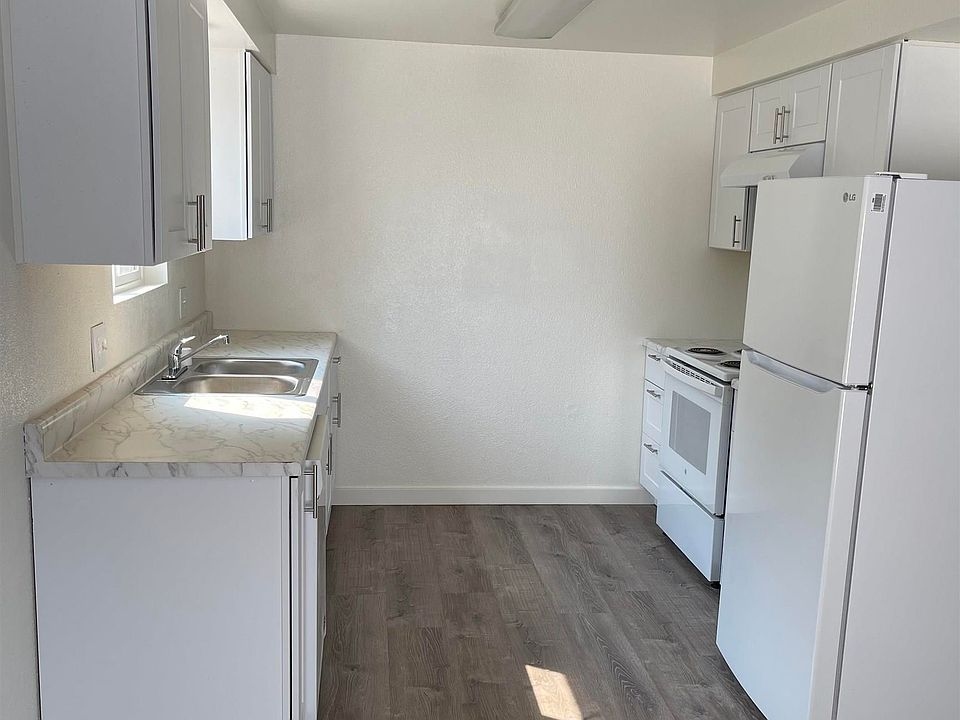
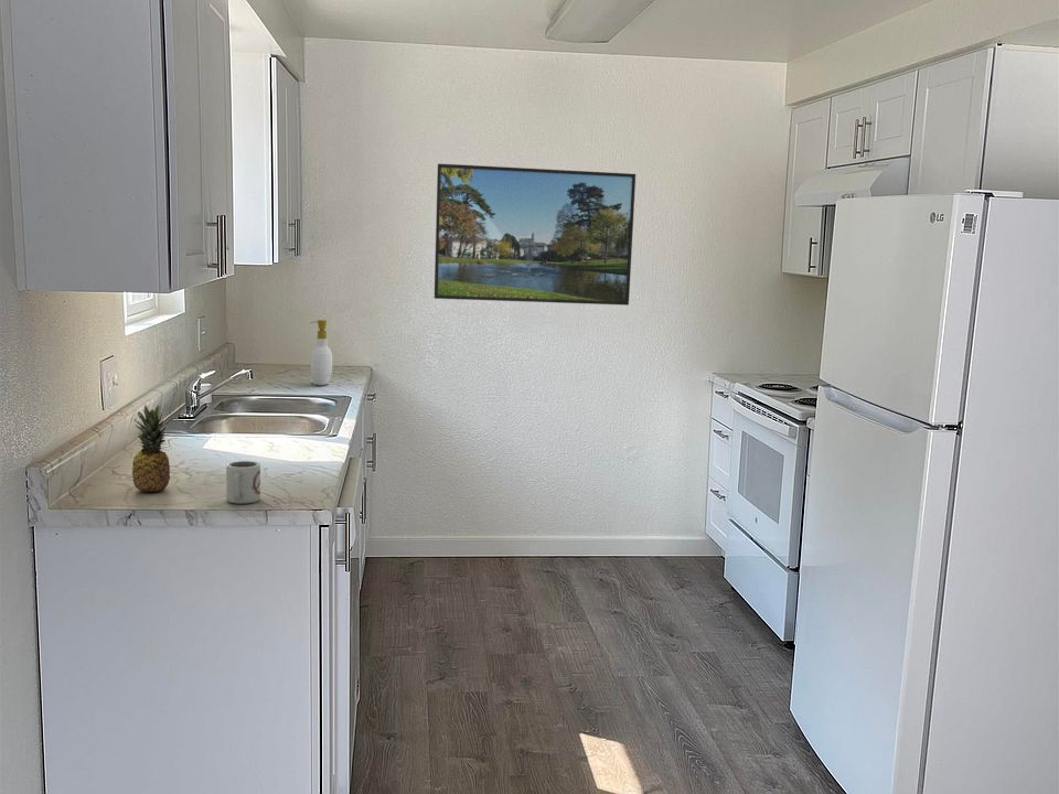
+ cup [225,460,261,505]
+ fruit [131,405,171,493]
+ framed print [434,162,637,307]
+ soap bottle [310,319,333,386]
